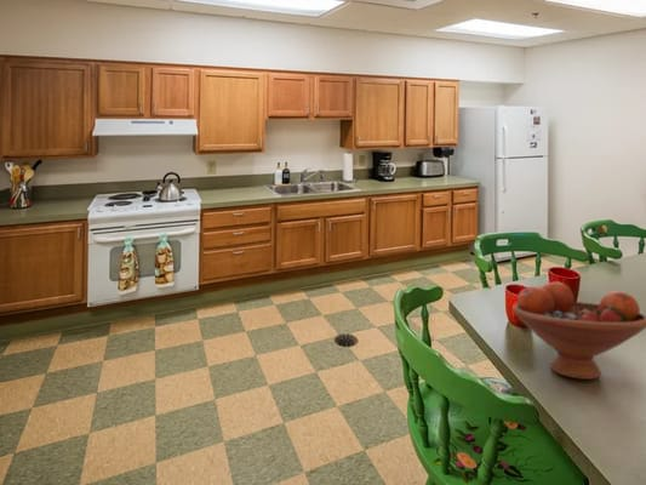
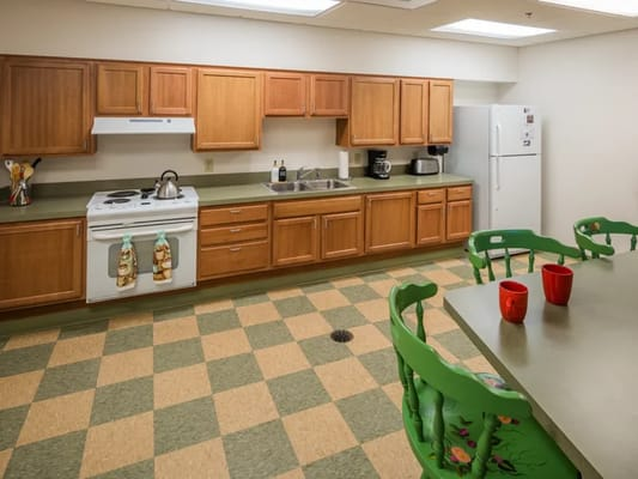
- fruit bowl [511,280,646,381]
